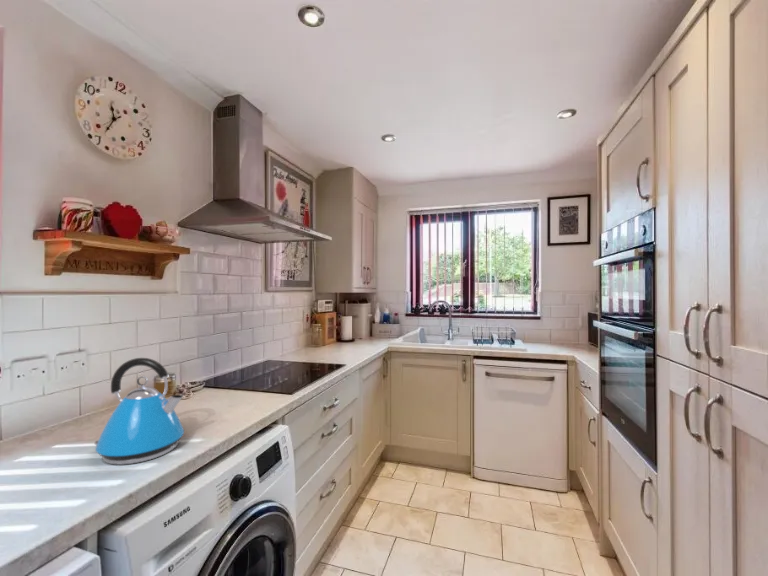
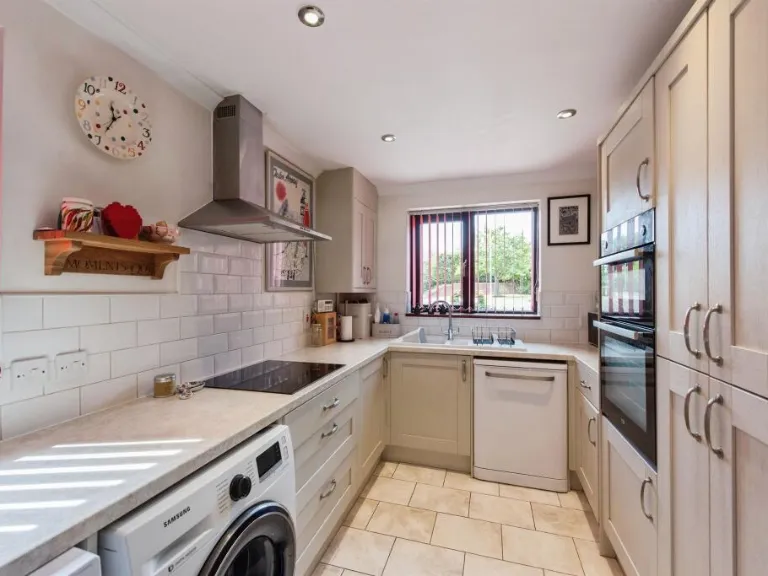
- kettle [93,357,185,466]
